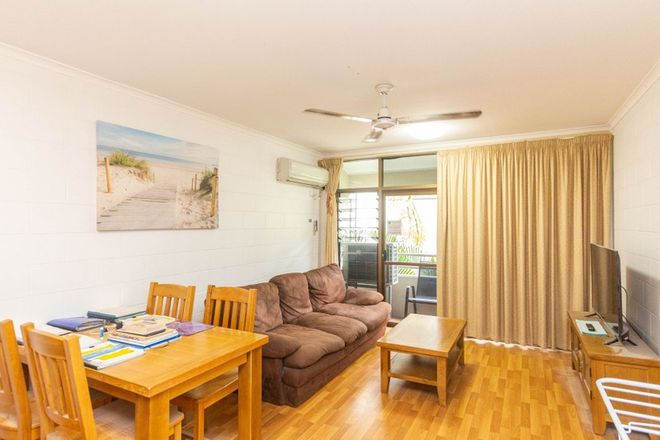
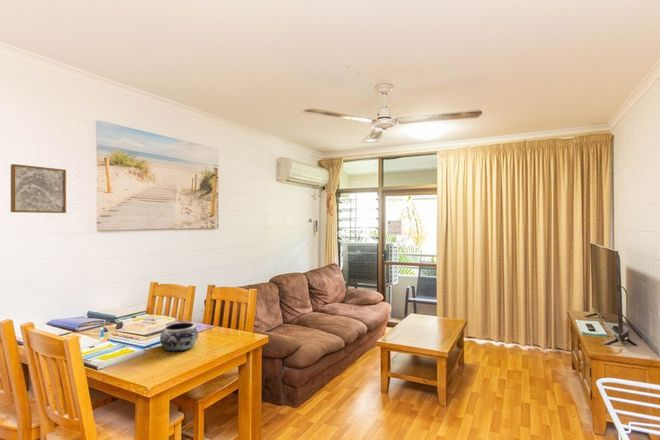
+ decorative bowl [159,321,199,353]
+ wall art [10,163,67,214]
